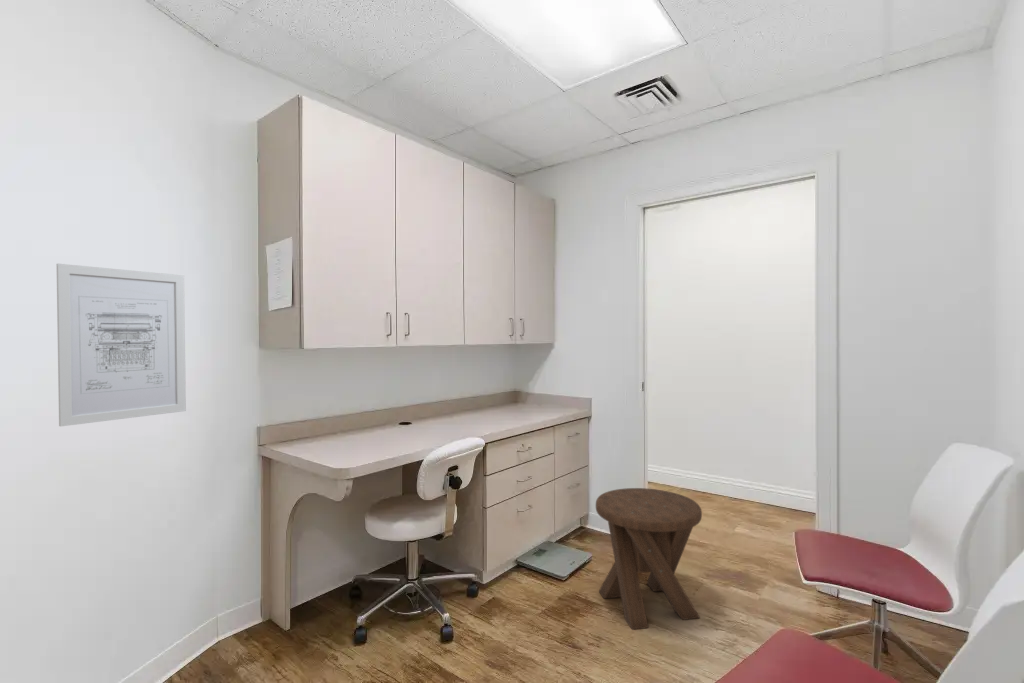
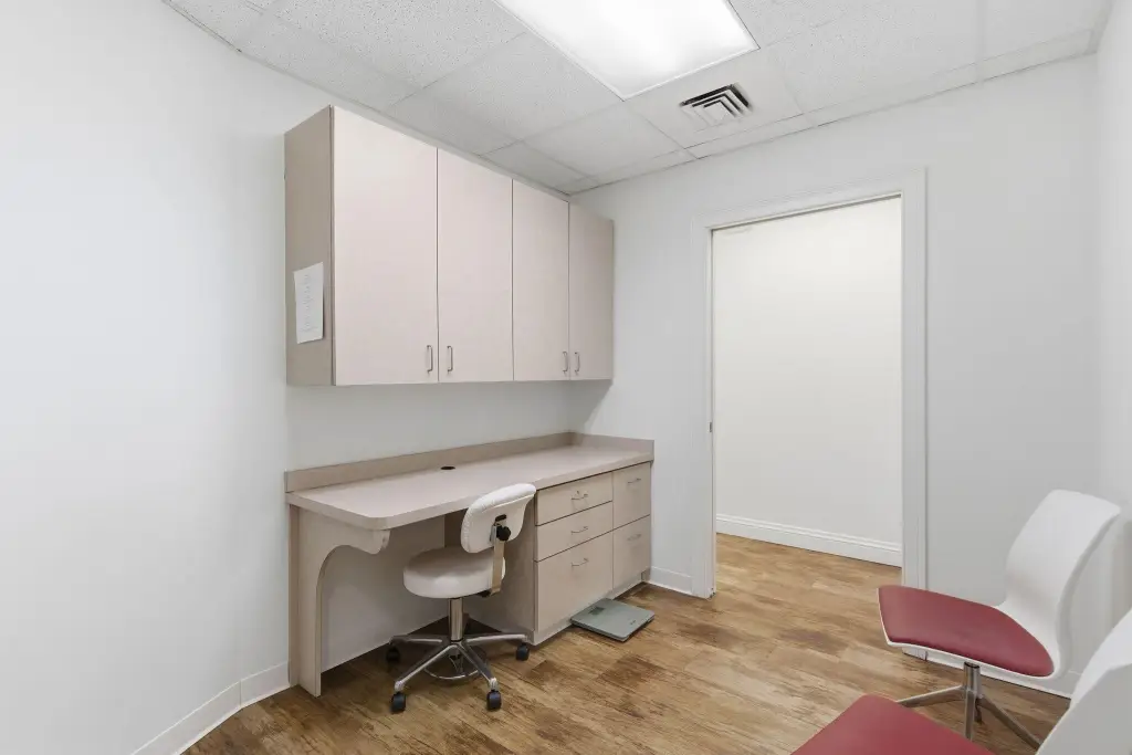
- wall art [56,263,187,427]
- music stool [595,487,703,631]
